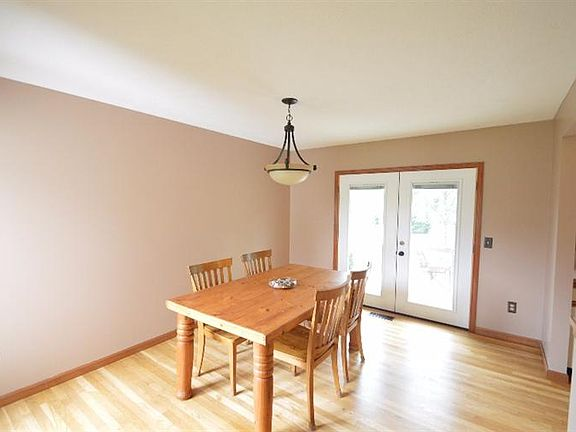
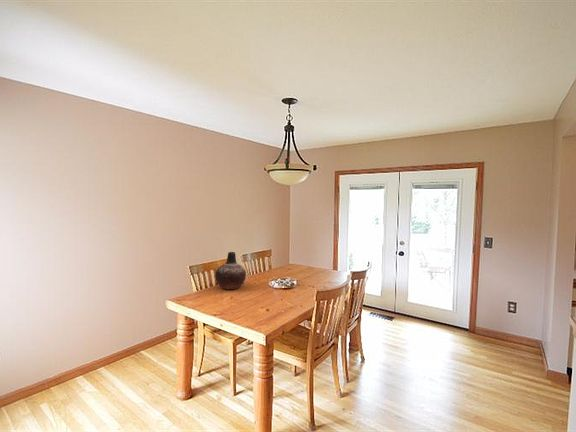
+ vase [214,251,247,290]
